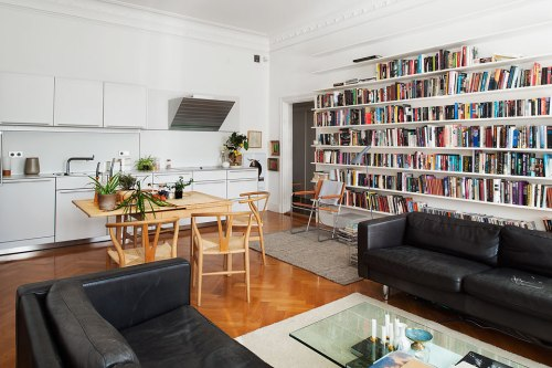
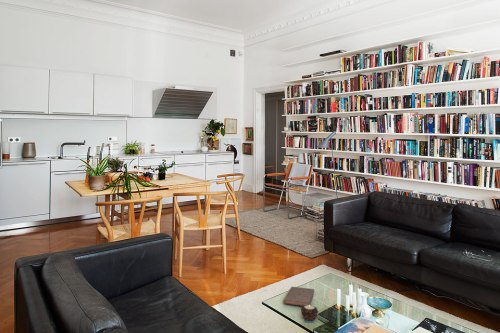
+ candle [300,304,319,324]
+ book [282,286,315,307]
